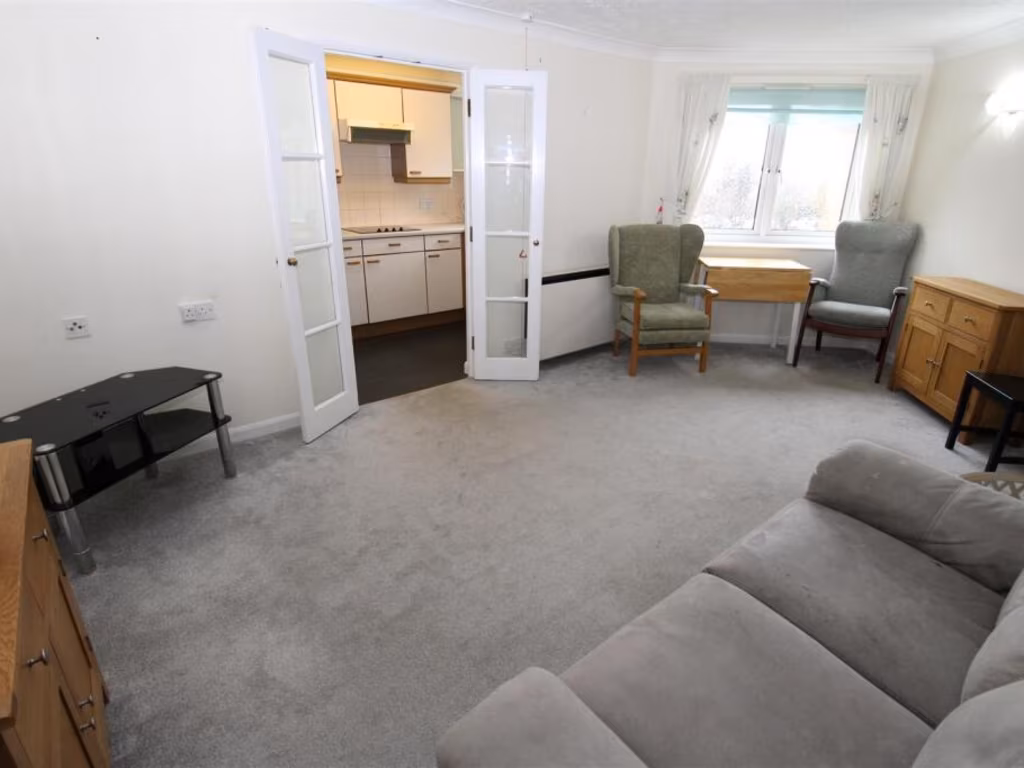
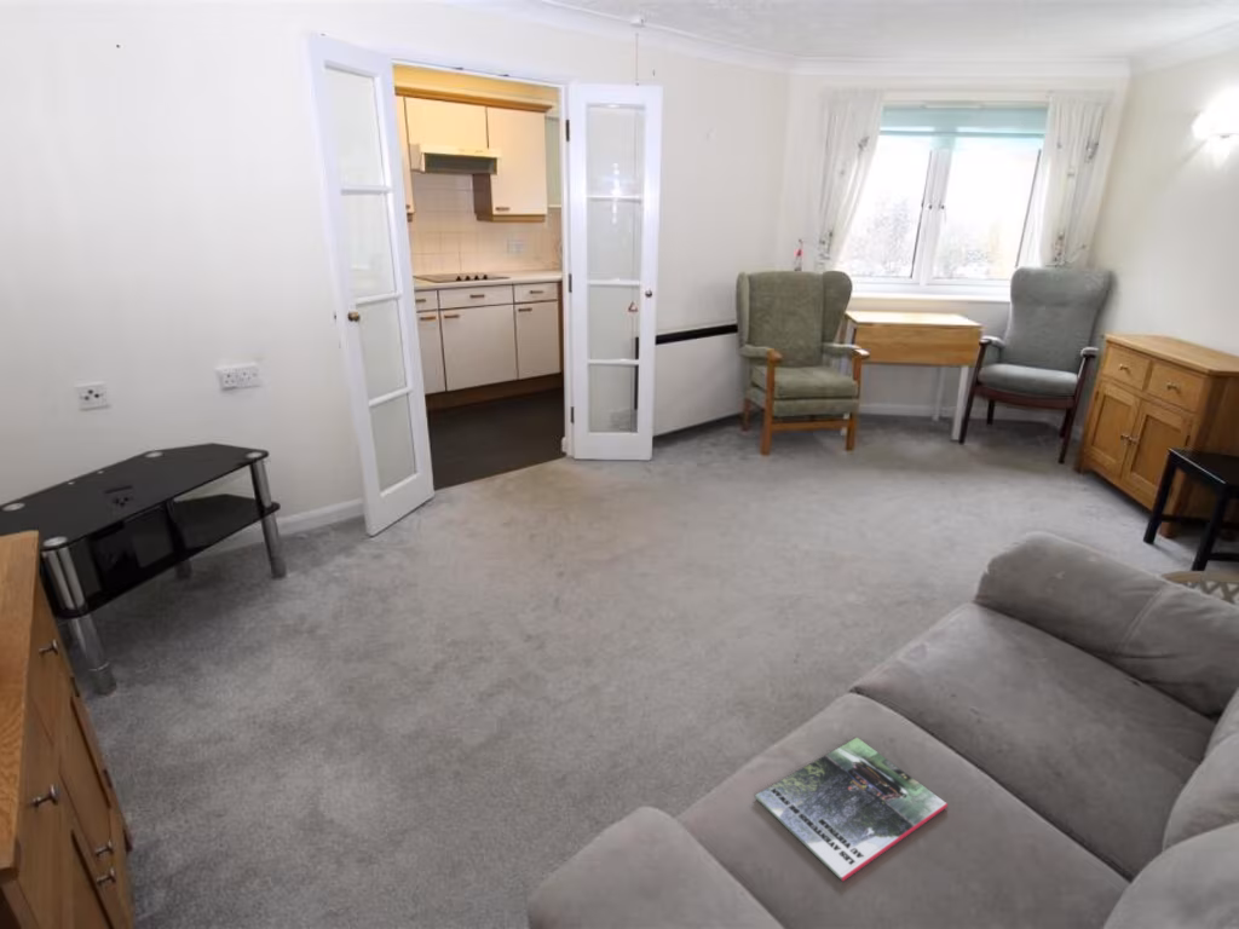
+ magazine [754,737,949,883]
